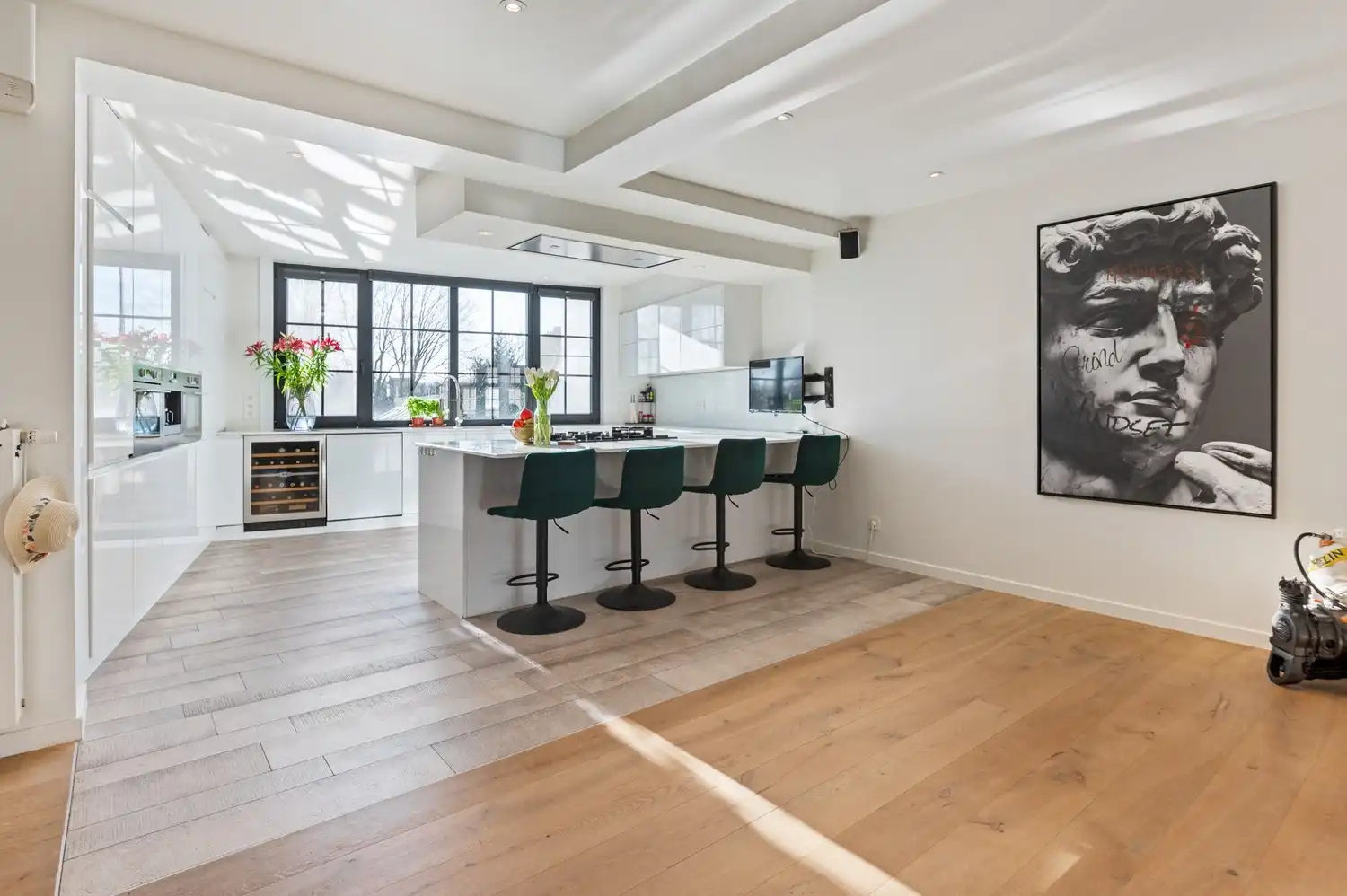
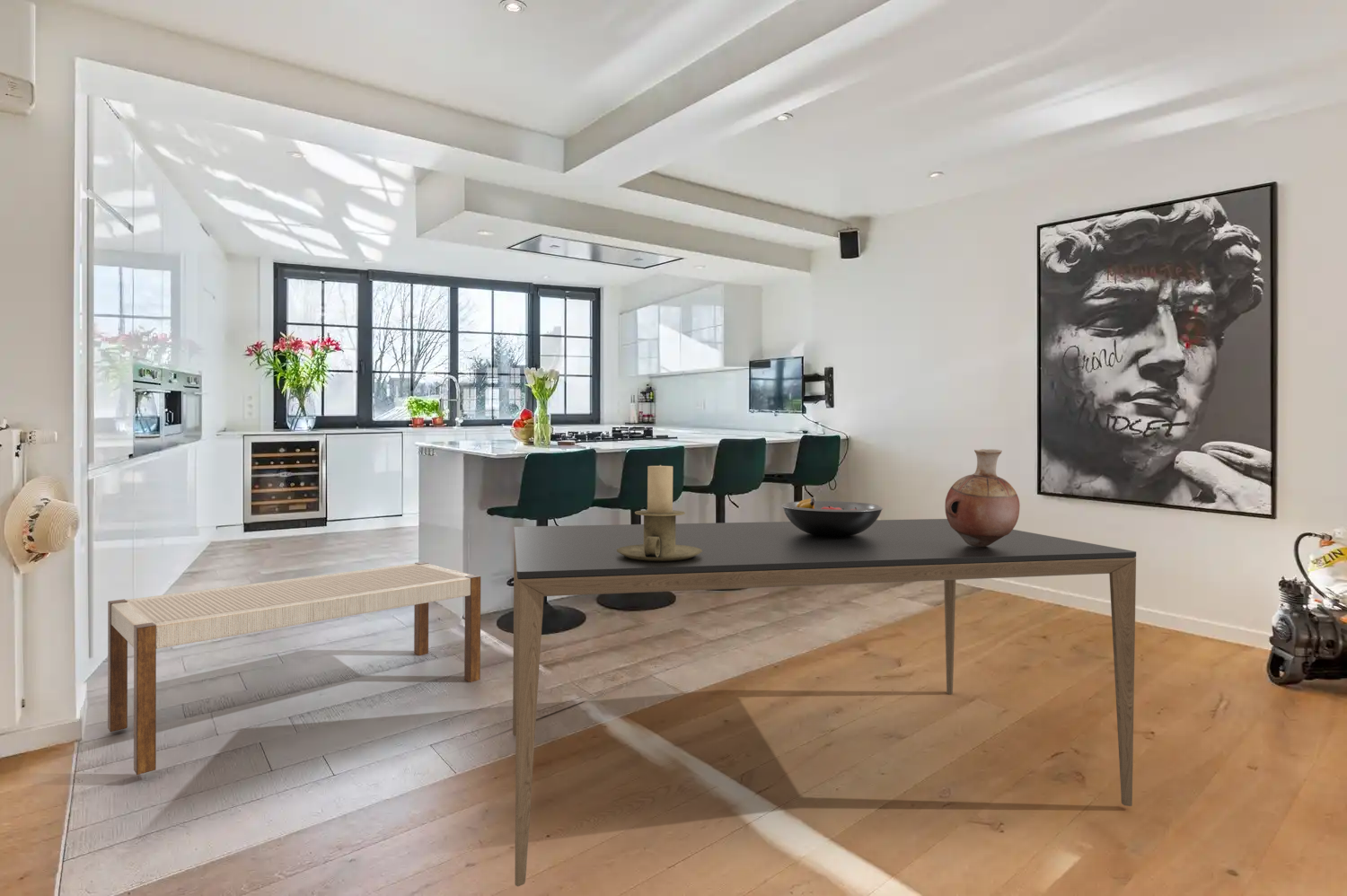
+ candle holder [617,464,702,561]
+ vase [944,448,1021,547]
+ bench [107,561,481,776]
+ fruit bowl [780,497,884,537]
+ dining table [512,518,1137,887]
